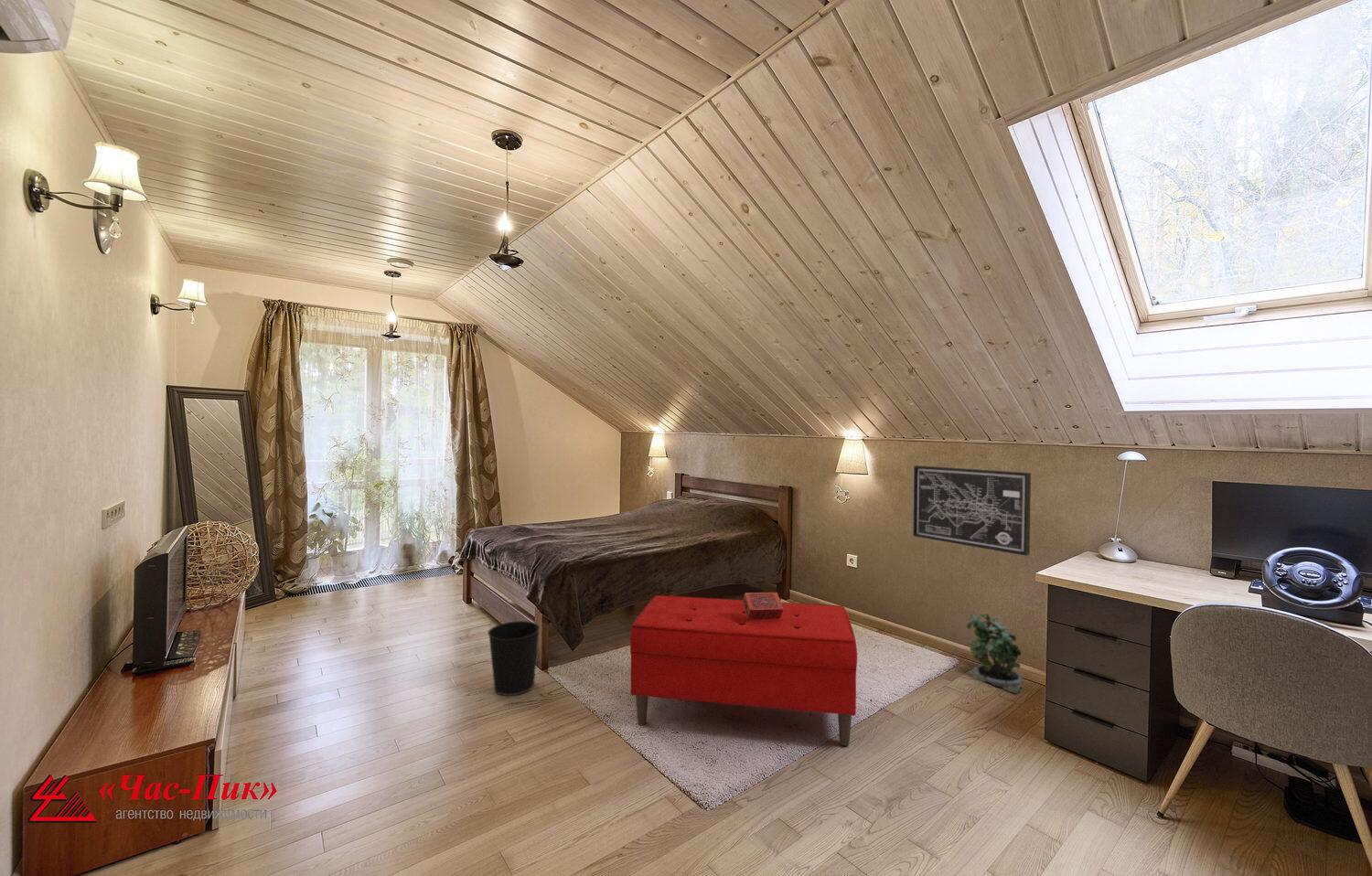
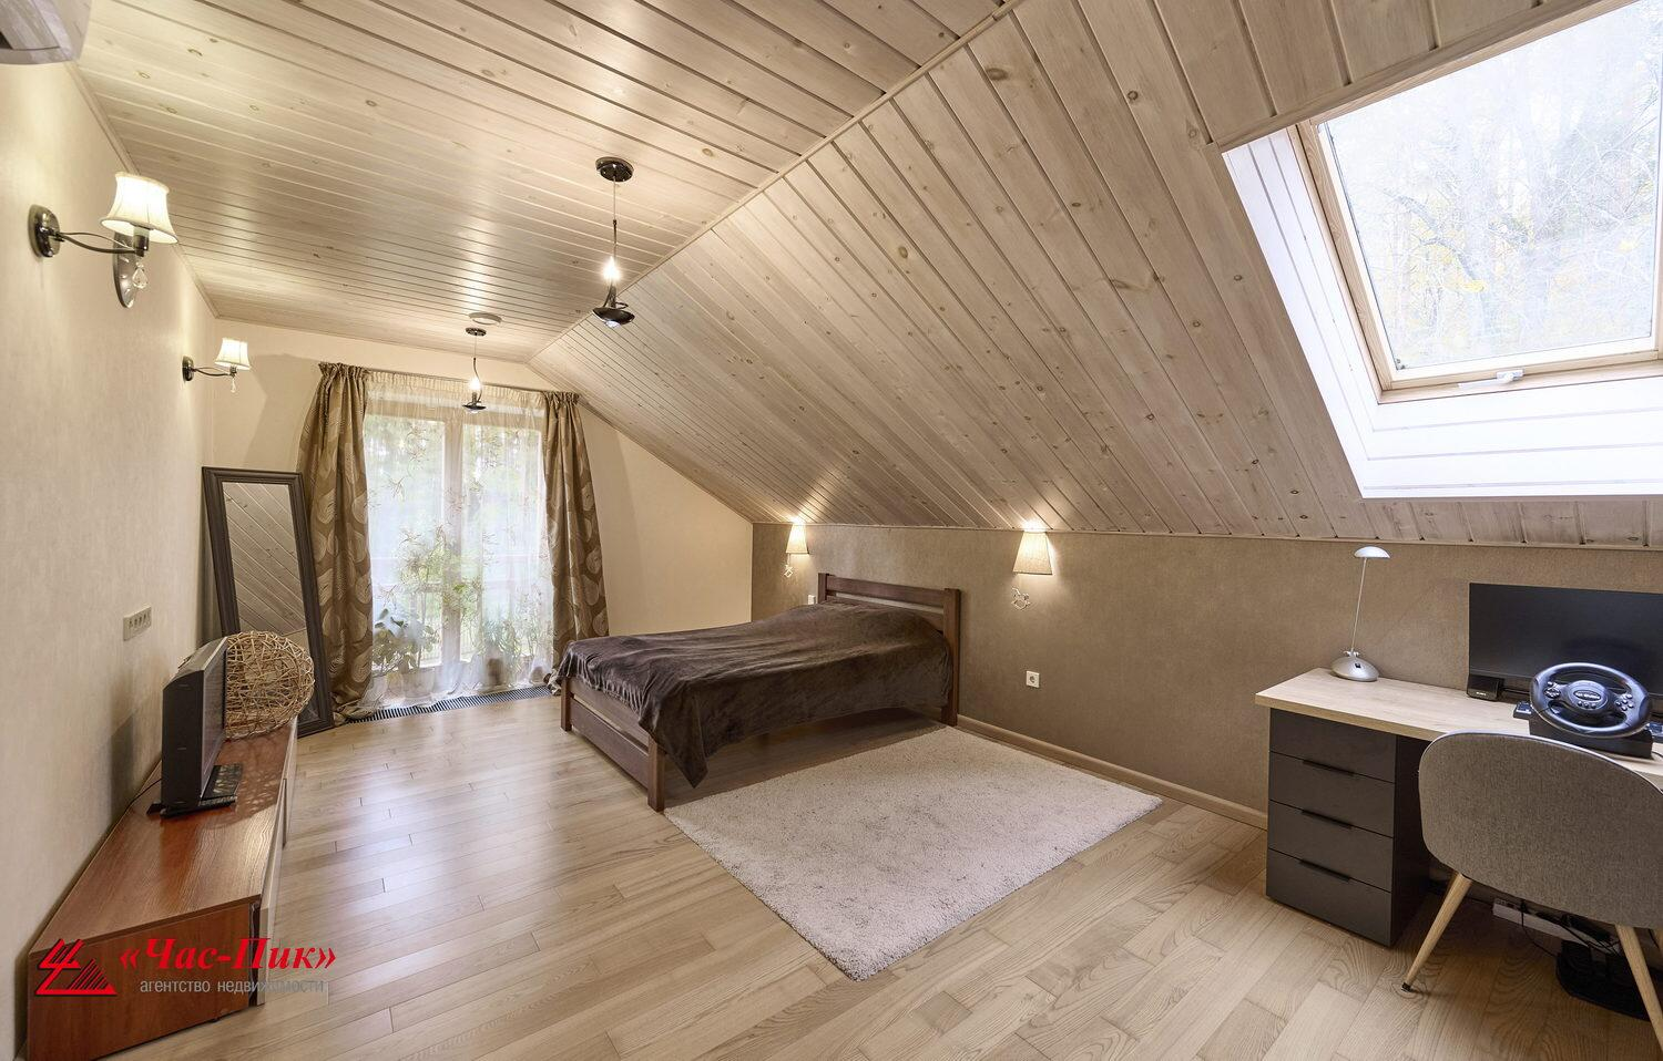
- decorative box [743,592,783,619]
- wastebasket [487,620,541,697]
- potted plant [966,613,1024,695]
- wall art [912,465,1032,557]
- bench [629,594,858,746]
